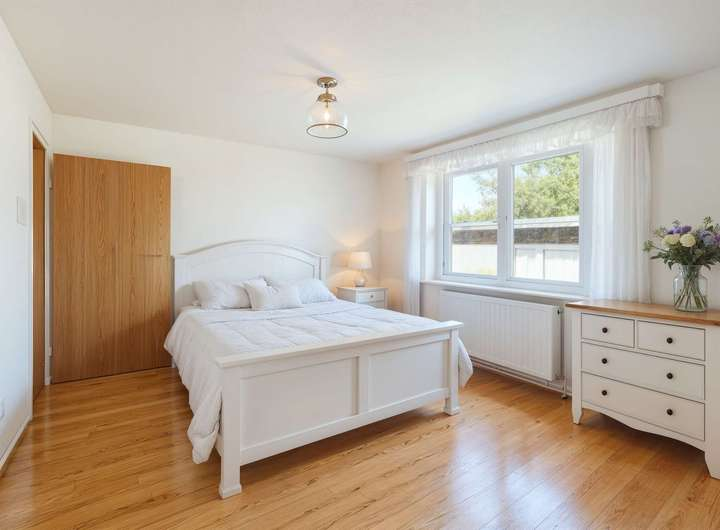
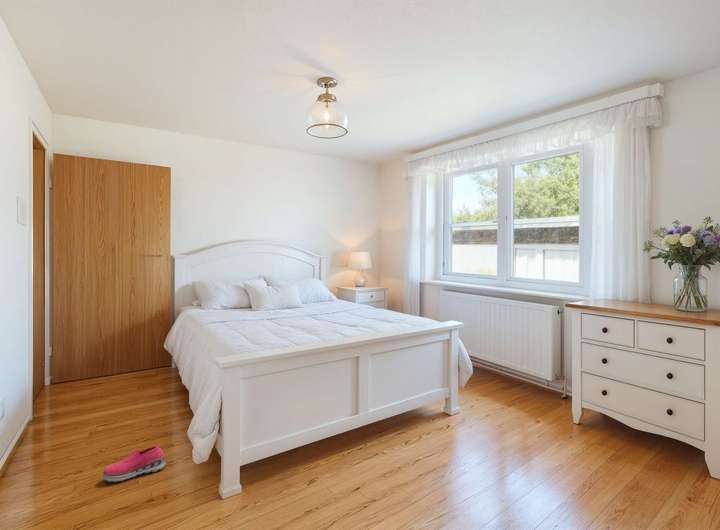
+ shoe [102,445,167,483]
